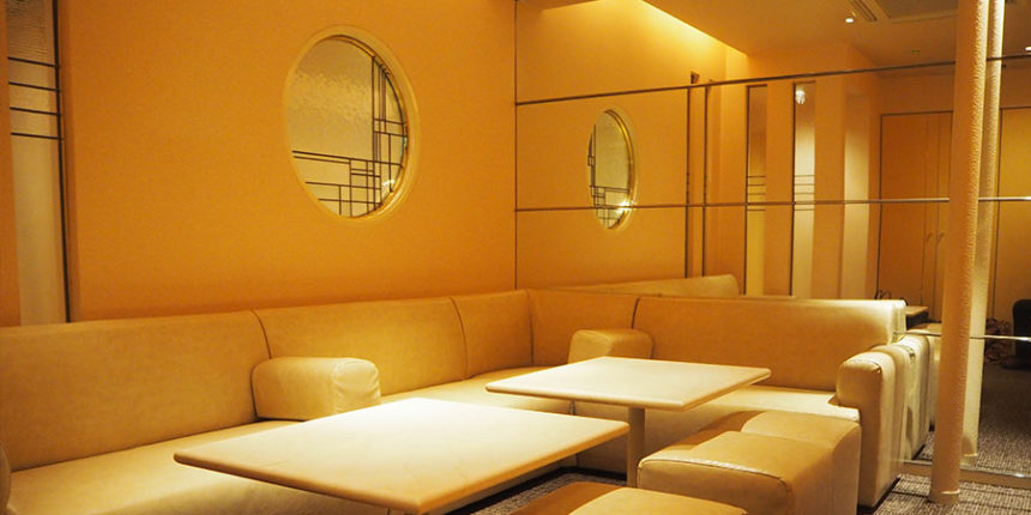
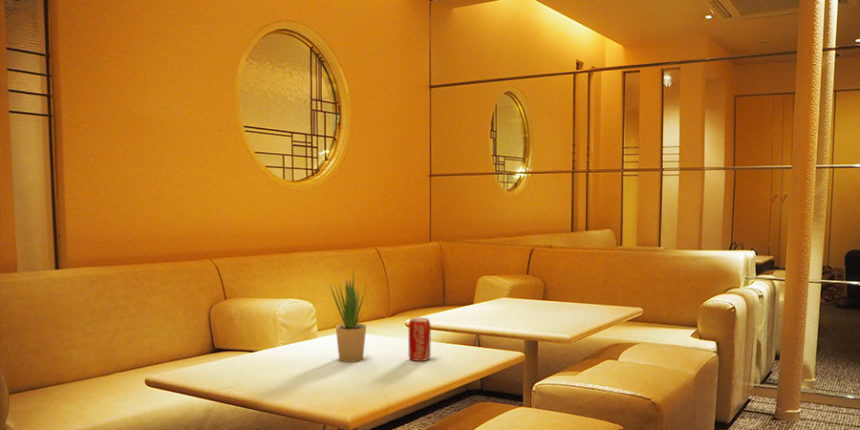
+ beverage can [408,317,432,362]
+ potted plant [328,269,367,363]
